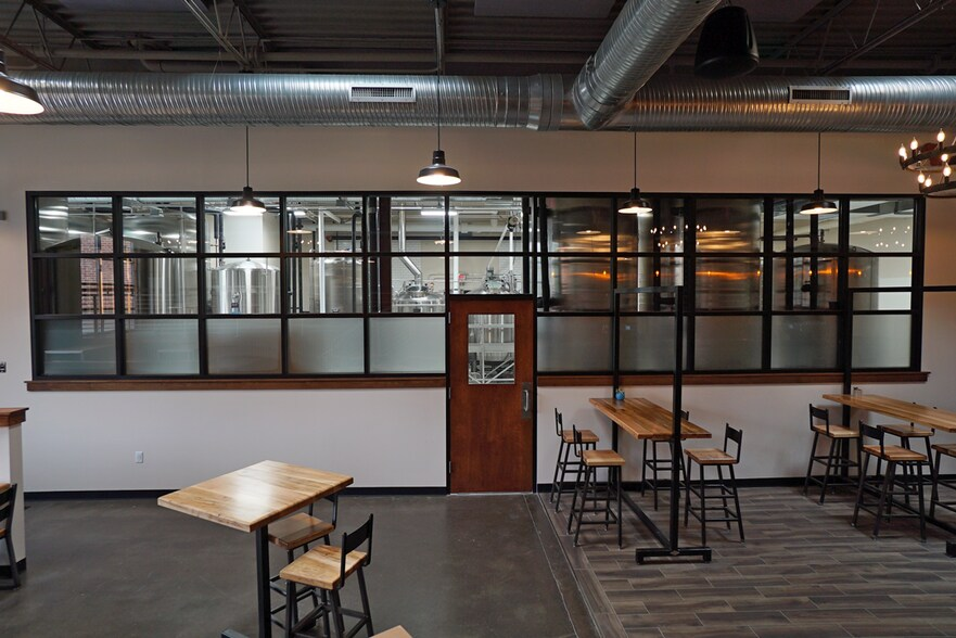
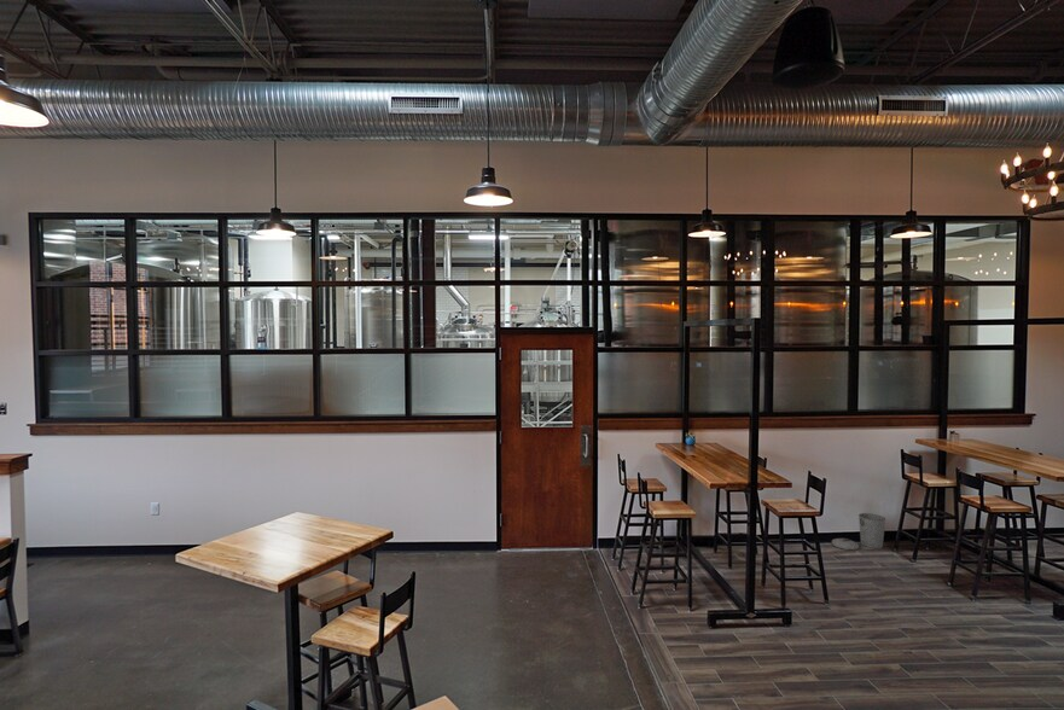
+ trash can [831,512,886,552]
